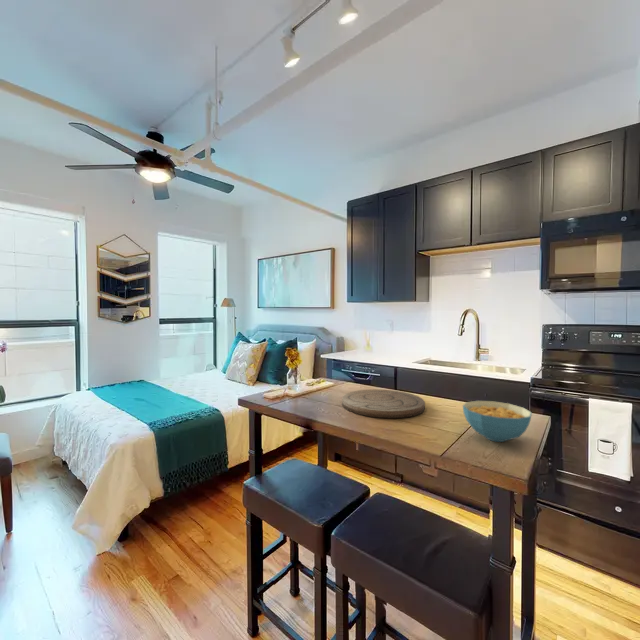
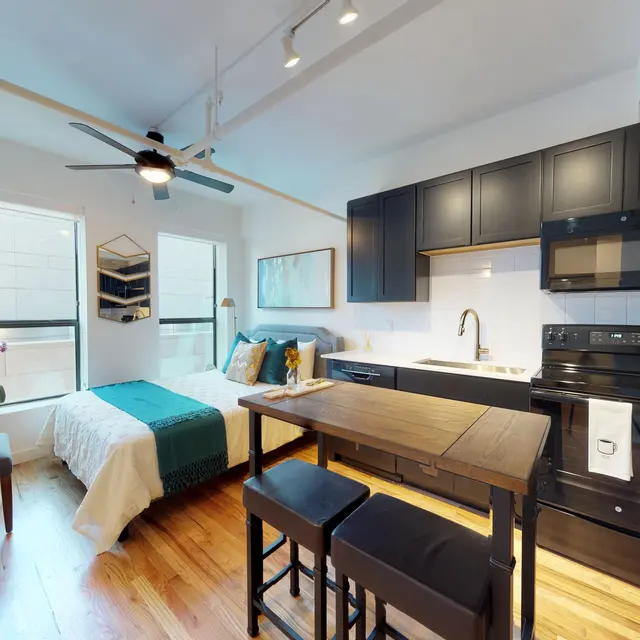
- cereal bowl [462,400,533,443]
- cutting board [341,388,426,419]
